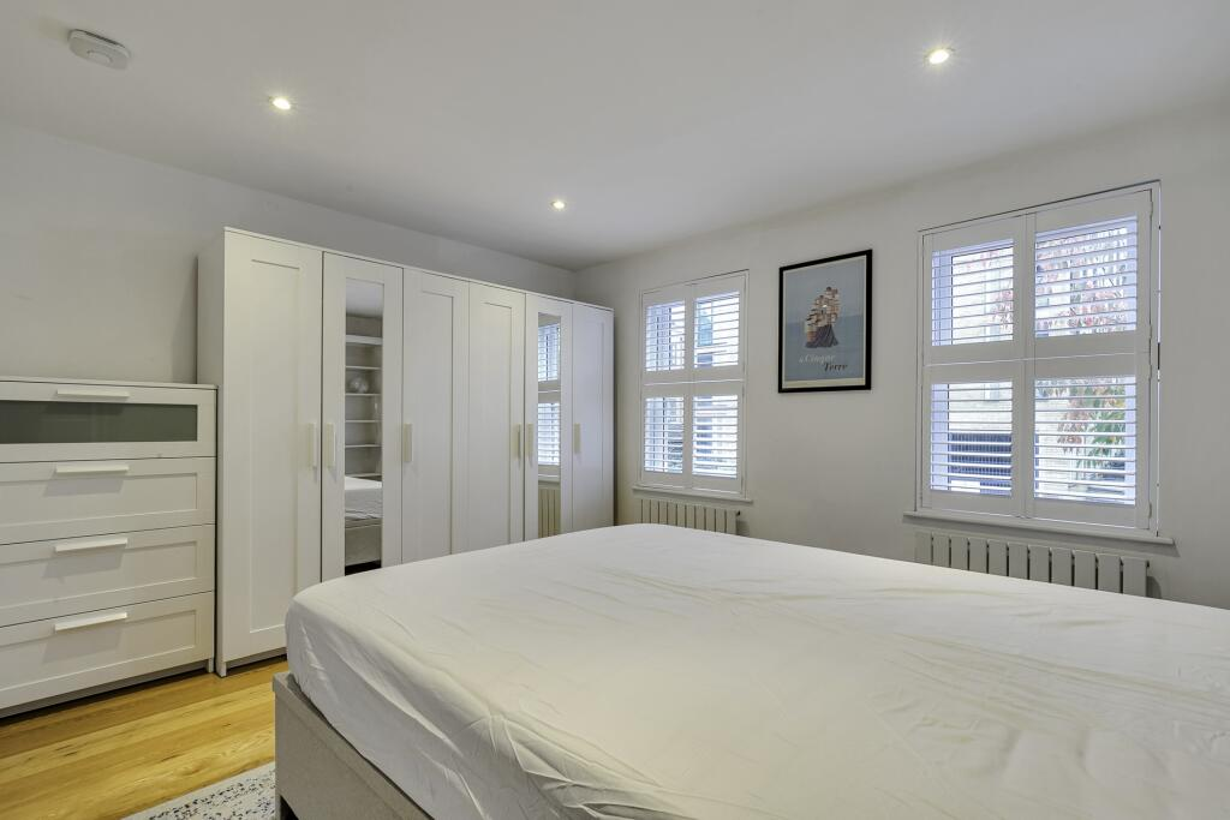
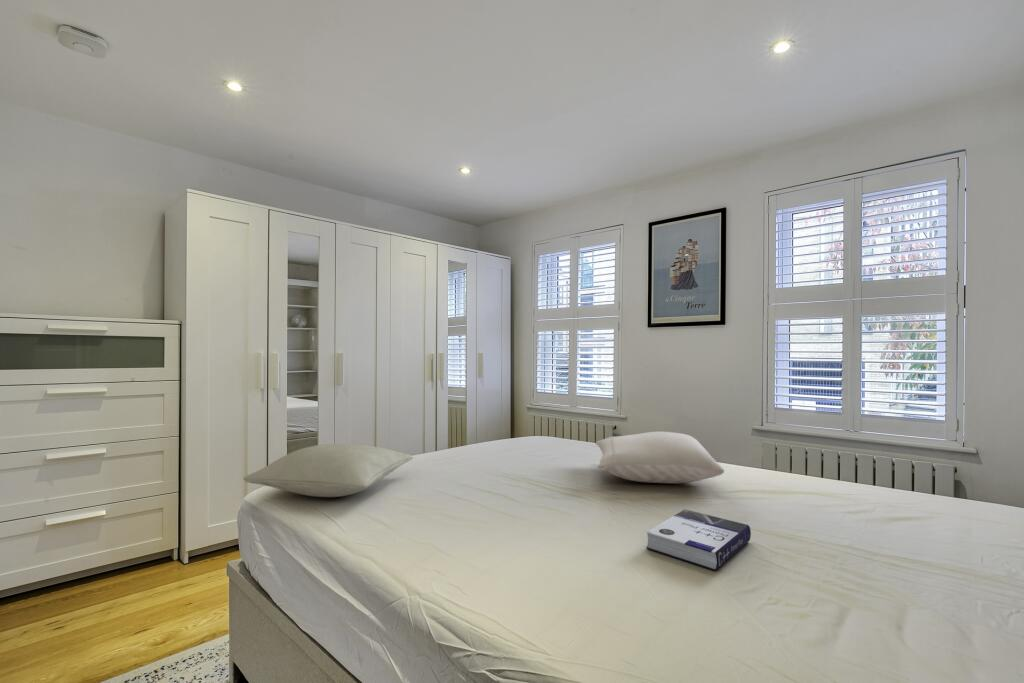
+ book [645,508,752,572]
+ pillow [595,431,725,485]
+ pillow [242,443,414,498]
